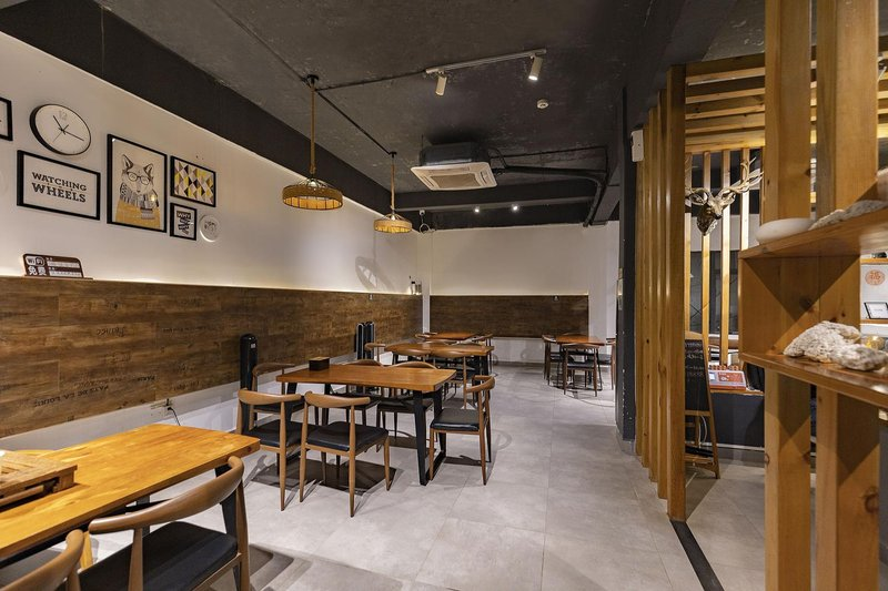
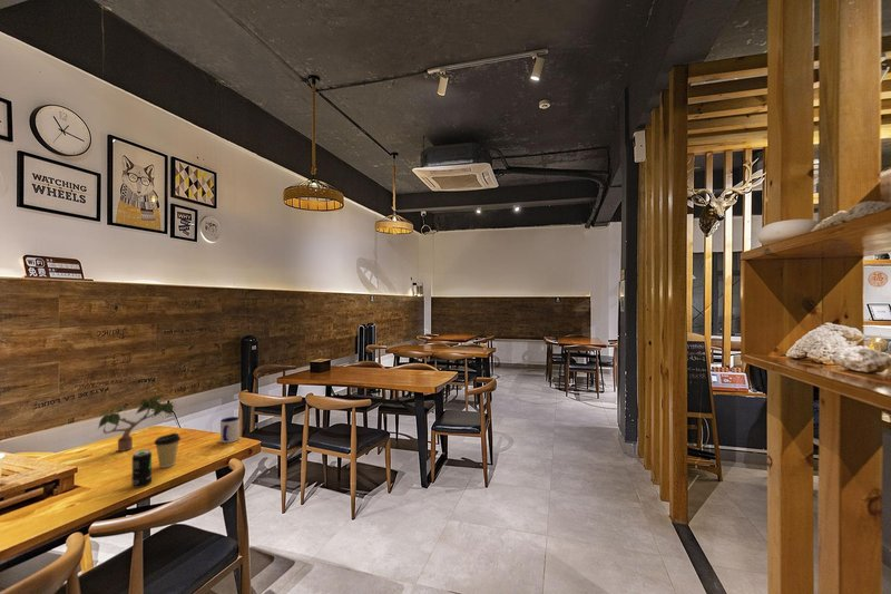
+ coffee cup [153,432,182,469]
+ mug [219,416,241,444]
+ potted plant [98,392,174,452]
+ beverage can [131,448,153,489]
